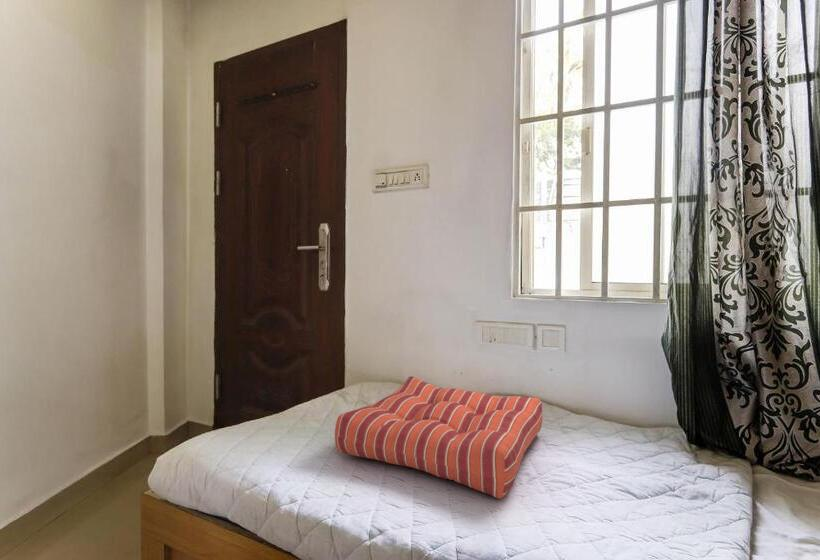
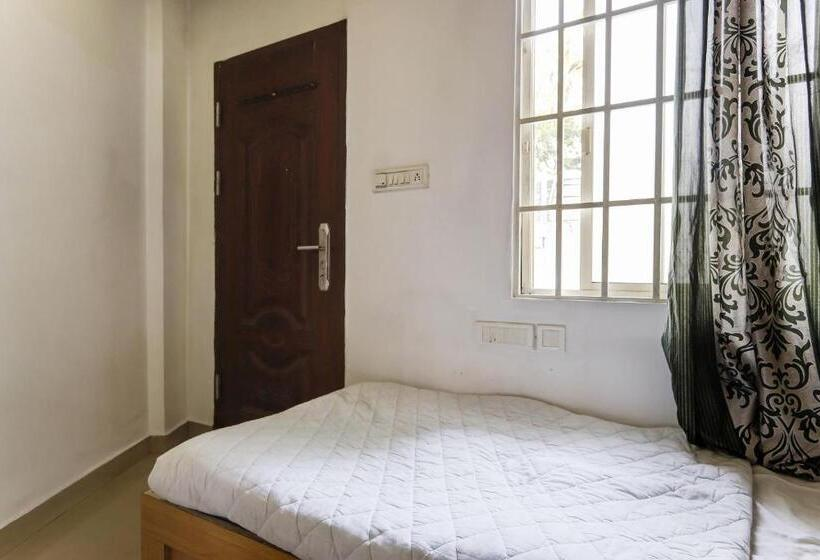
- seat cushion [334,375,544,500]
